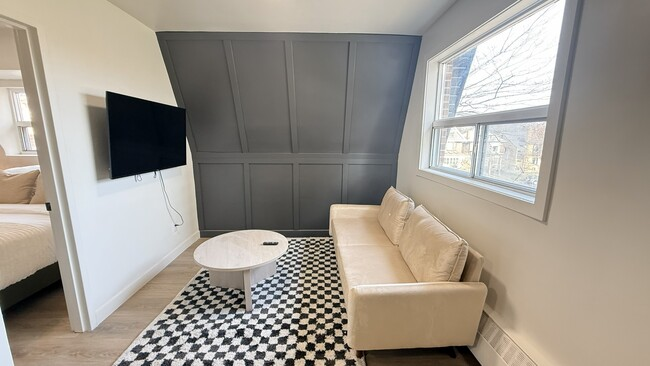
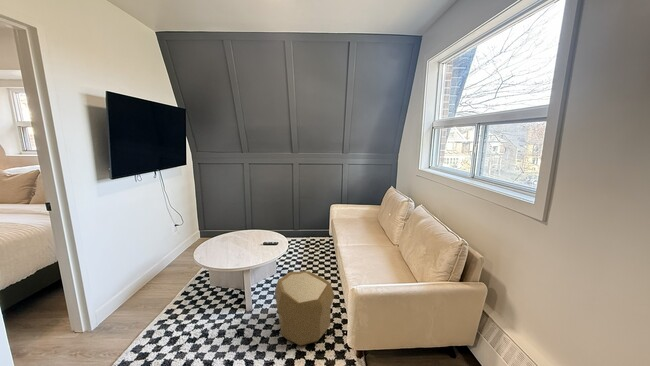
+ pouf [274,270,335,347]
